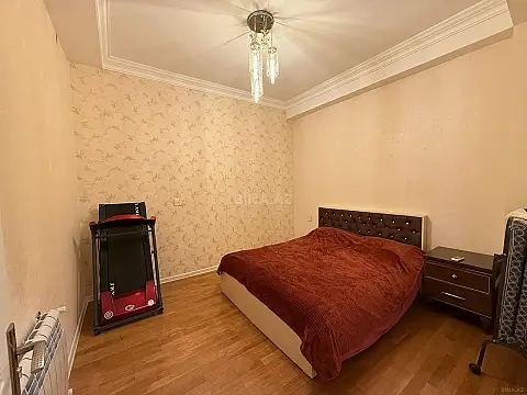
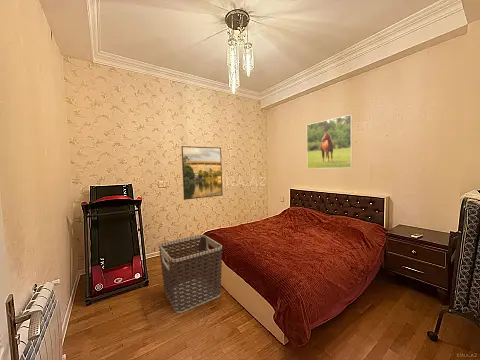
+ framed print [180,145,224,201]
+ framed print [306,114,353,170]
+ clothes hamper [158,233,223,314]
